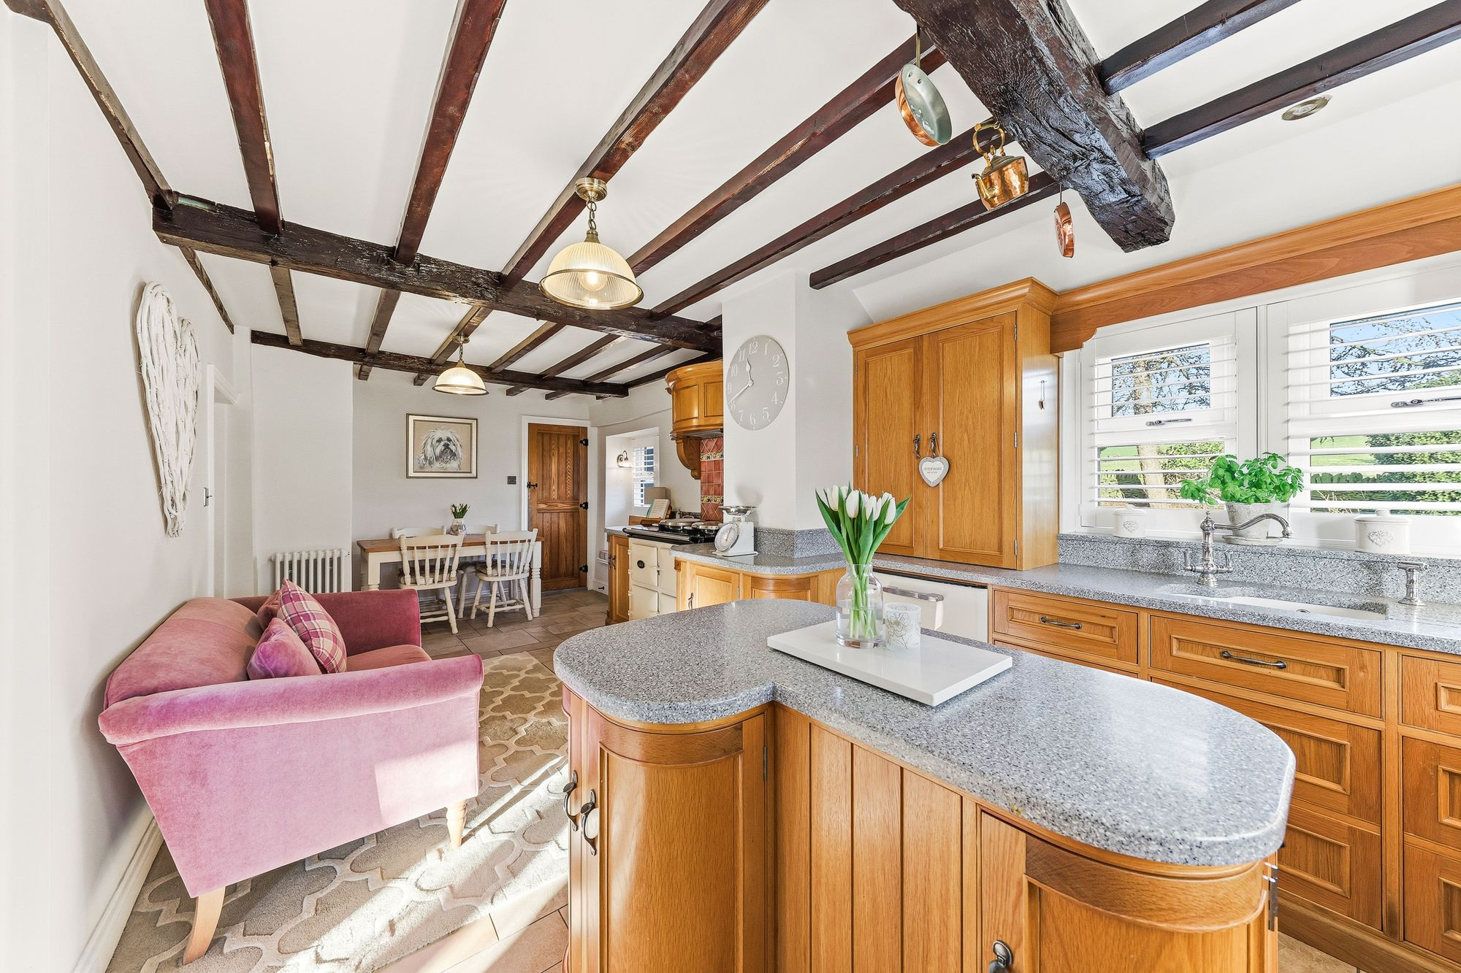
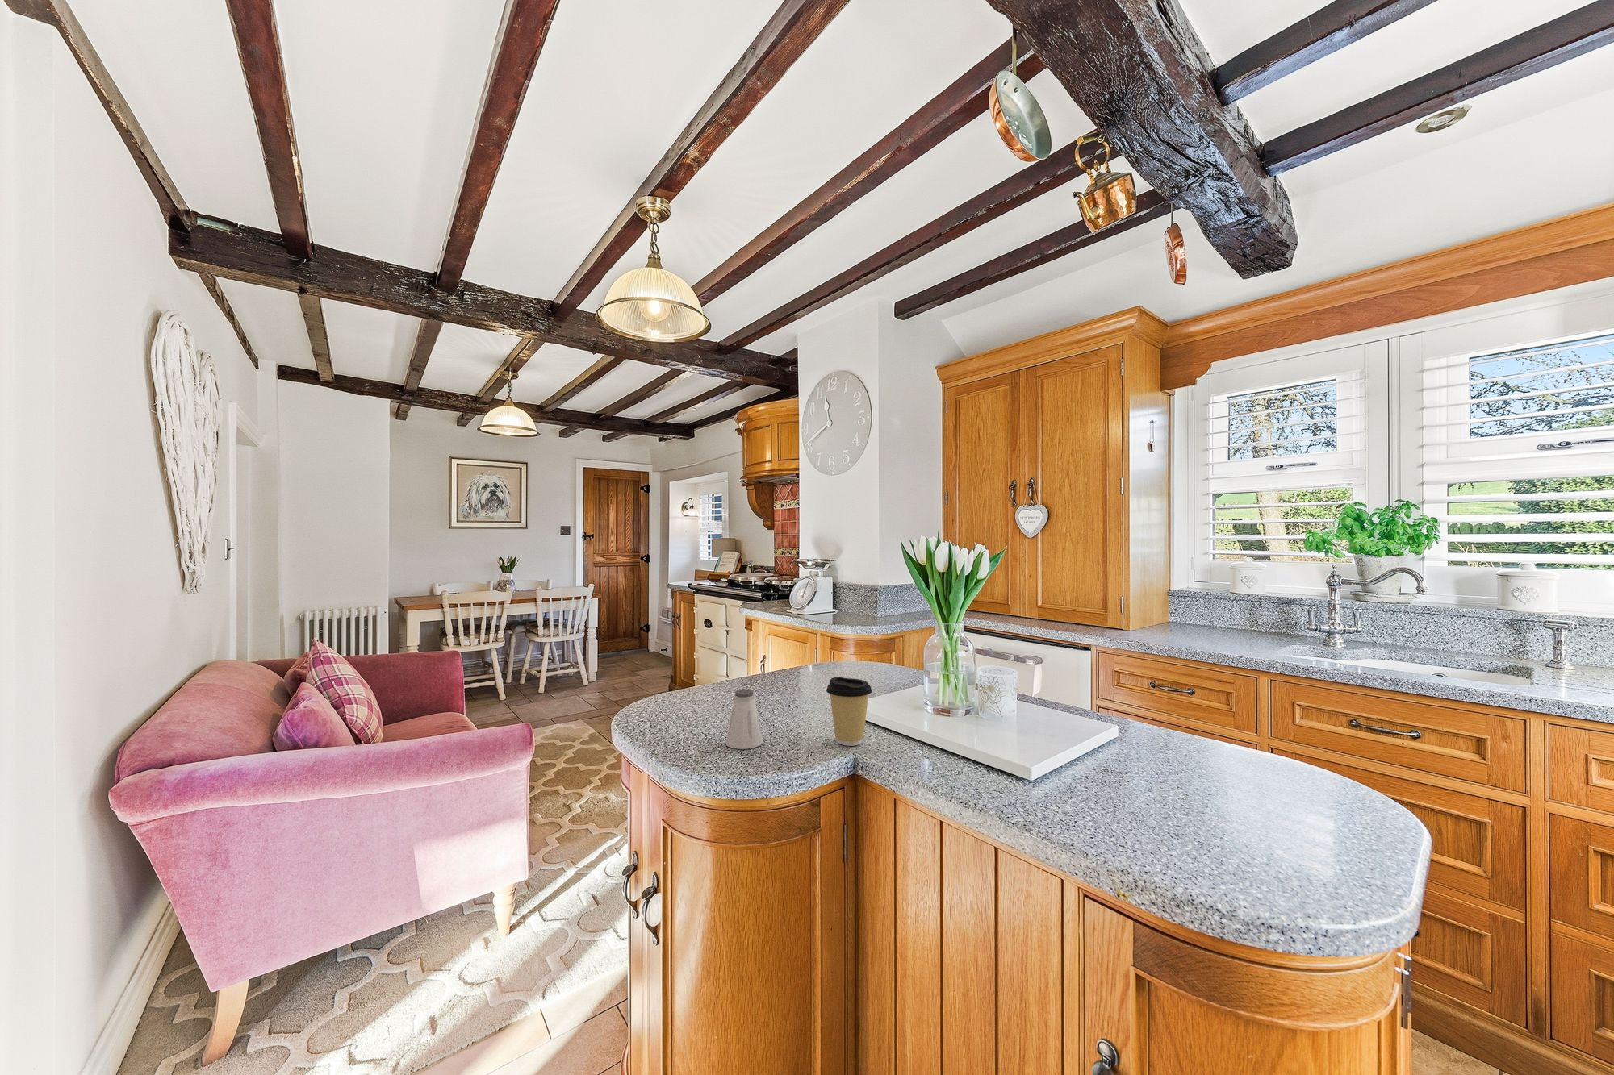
+ saltshaker [725,687,763,750]
+ coffee cup [826,675,874,746]
